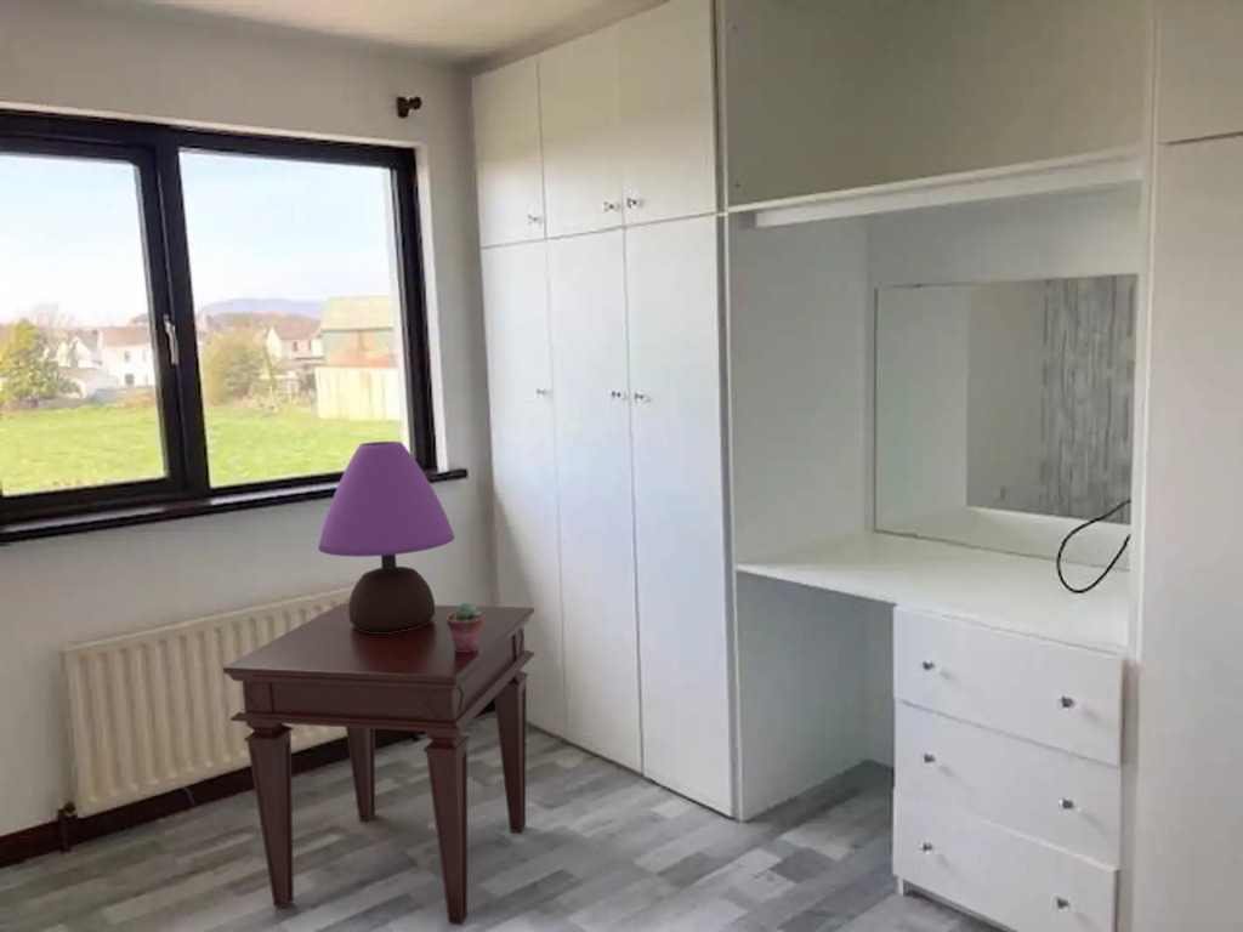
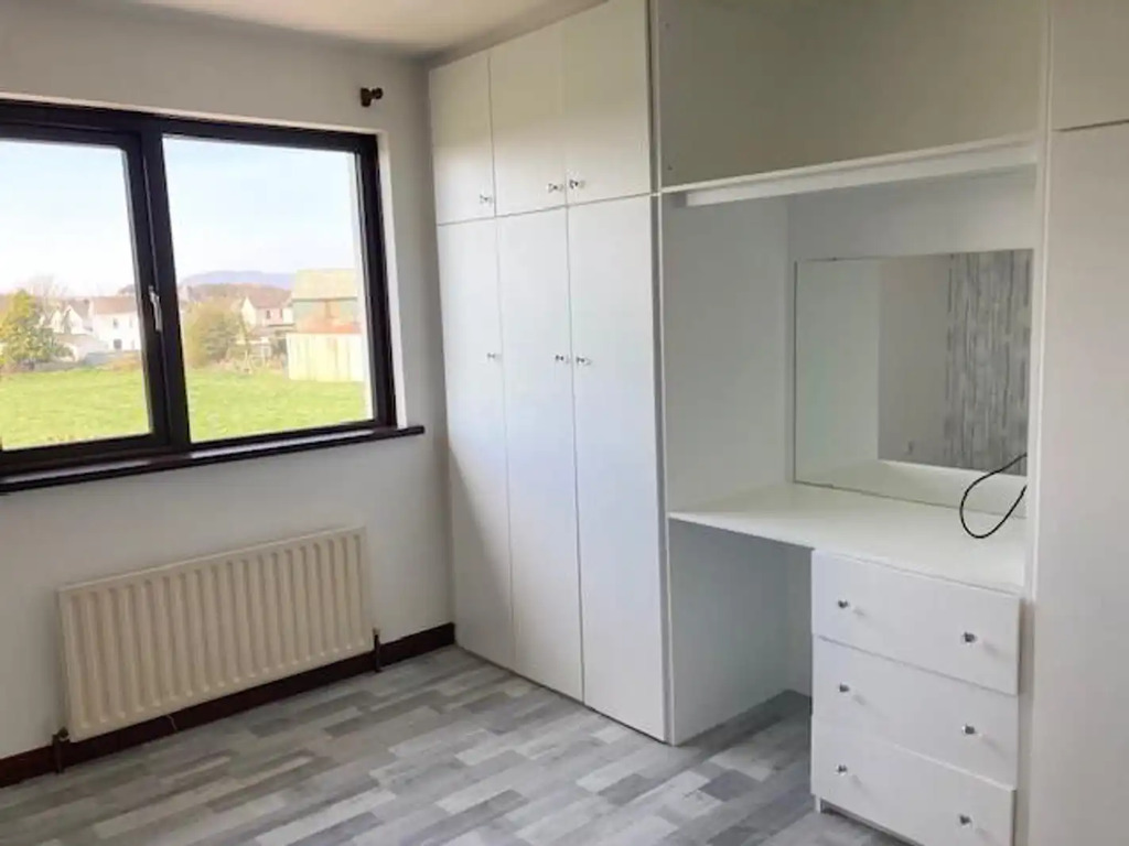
- side table [221,602,537,926]
- table lamp [317,441,456,632]
- potted succulent [447,602,483,652]
